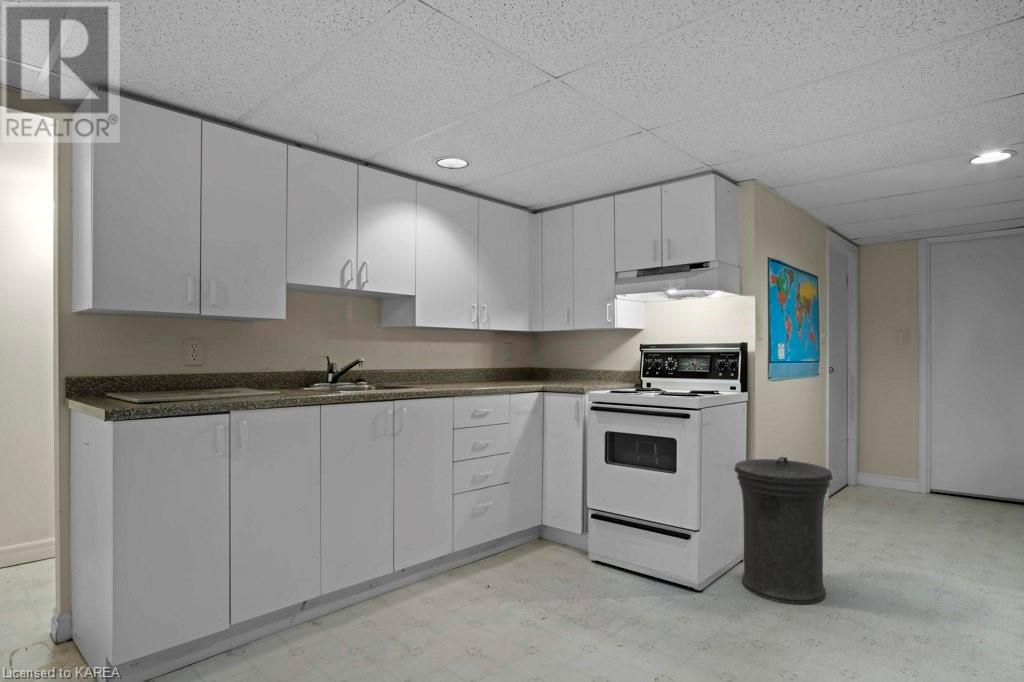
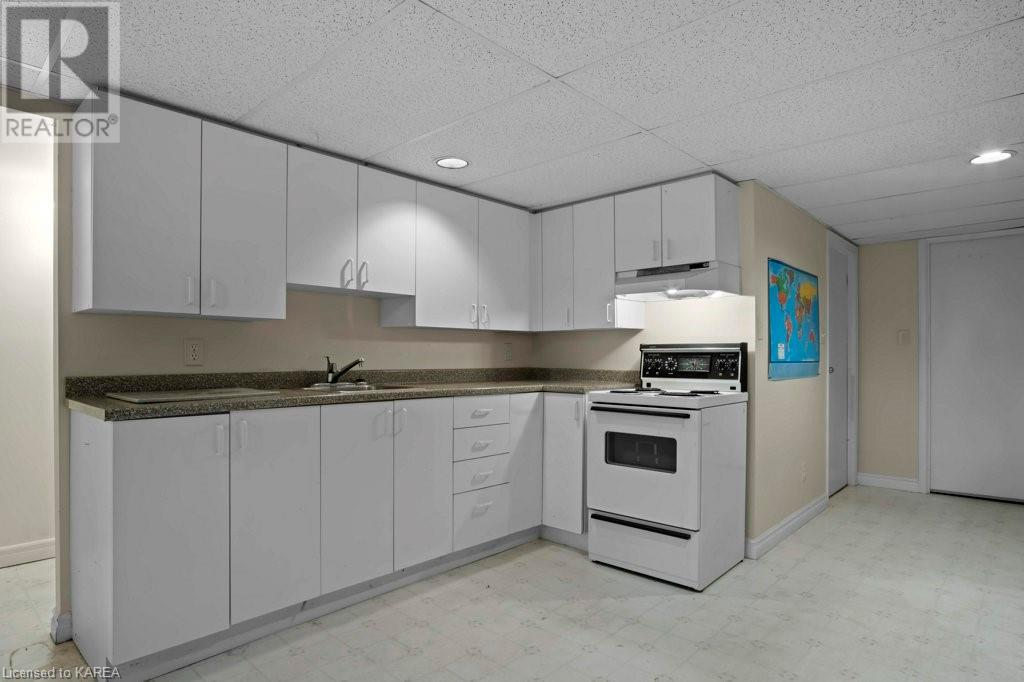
- trash can [733,456,834,605]
